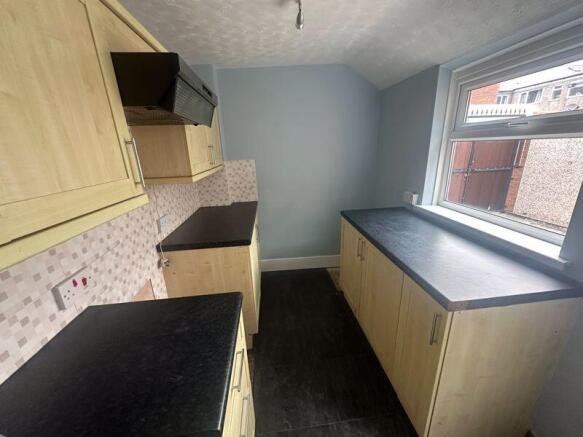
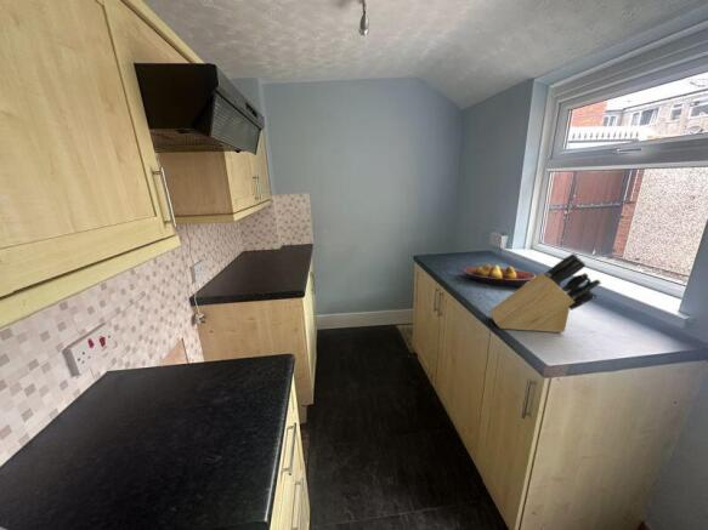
+ knife block [488,252,602,334]
+ fruit bowl [463,263,537,287]
